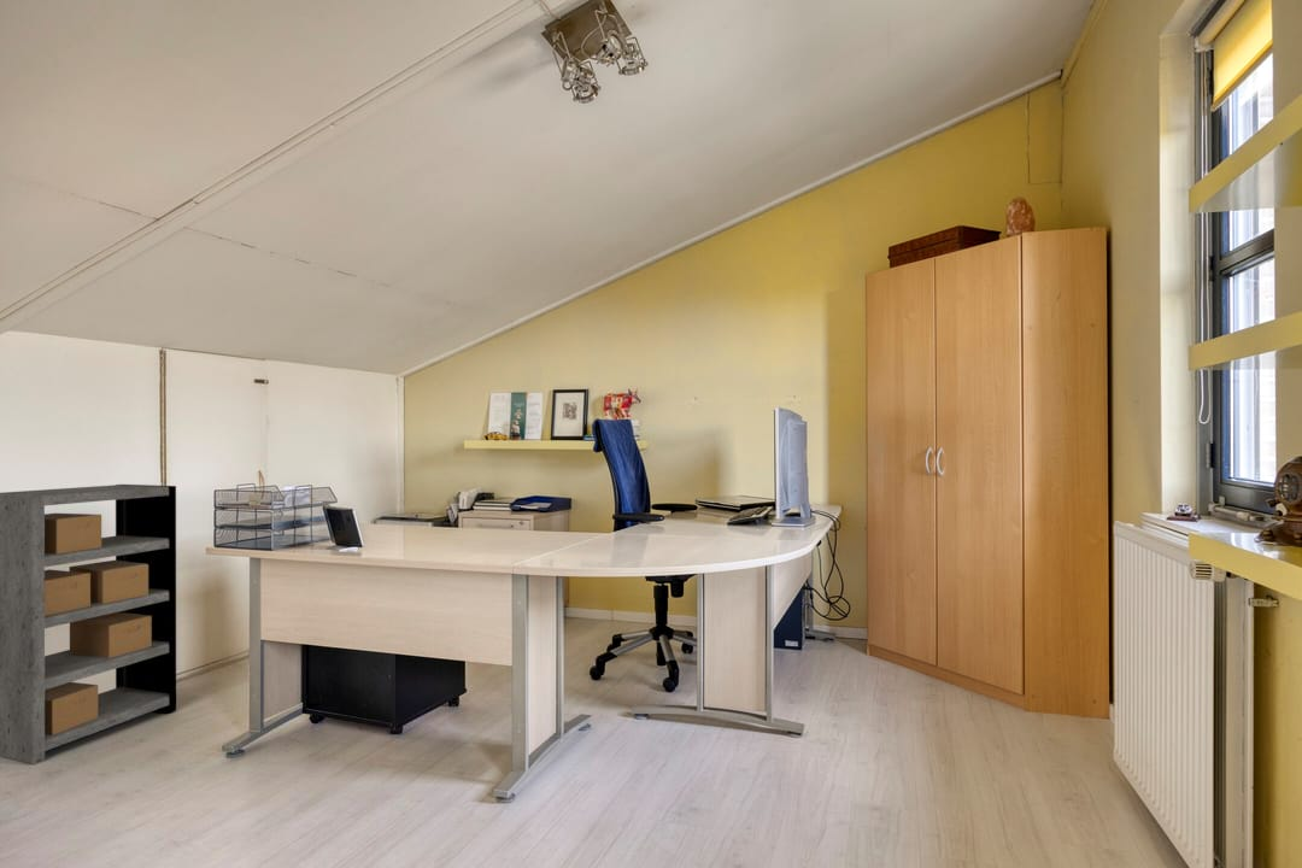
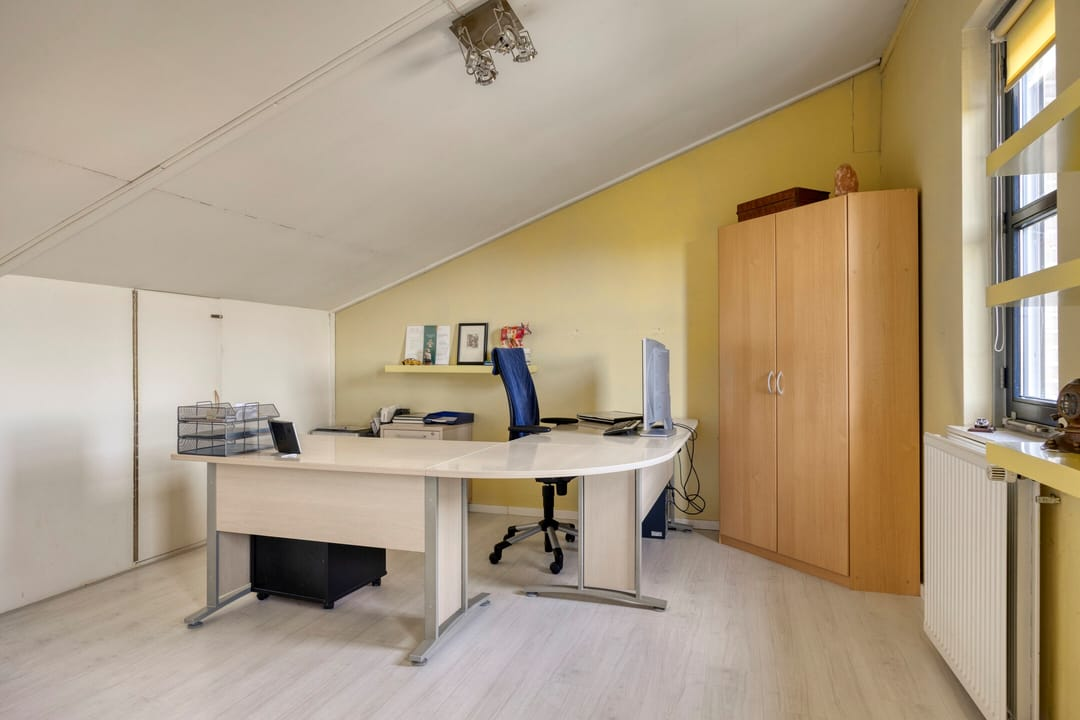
- shelving unit [0,483,177,766]
